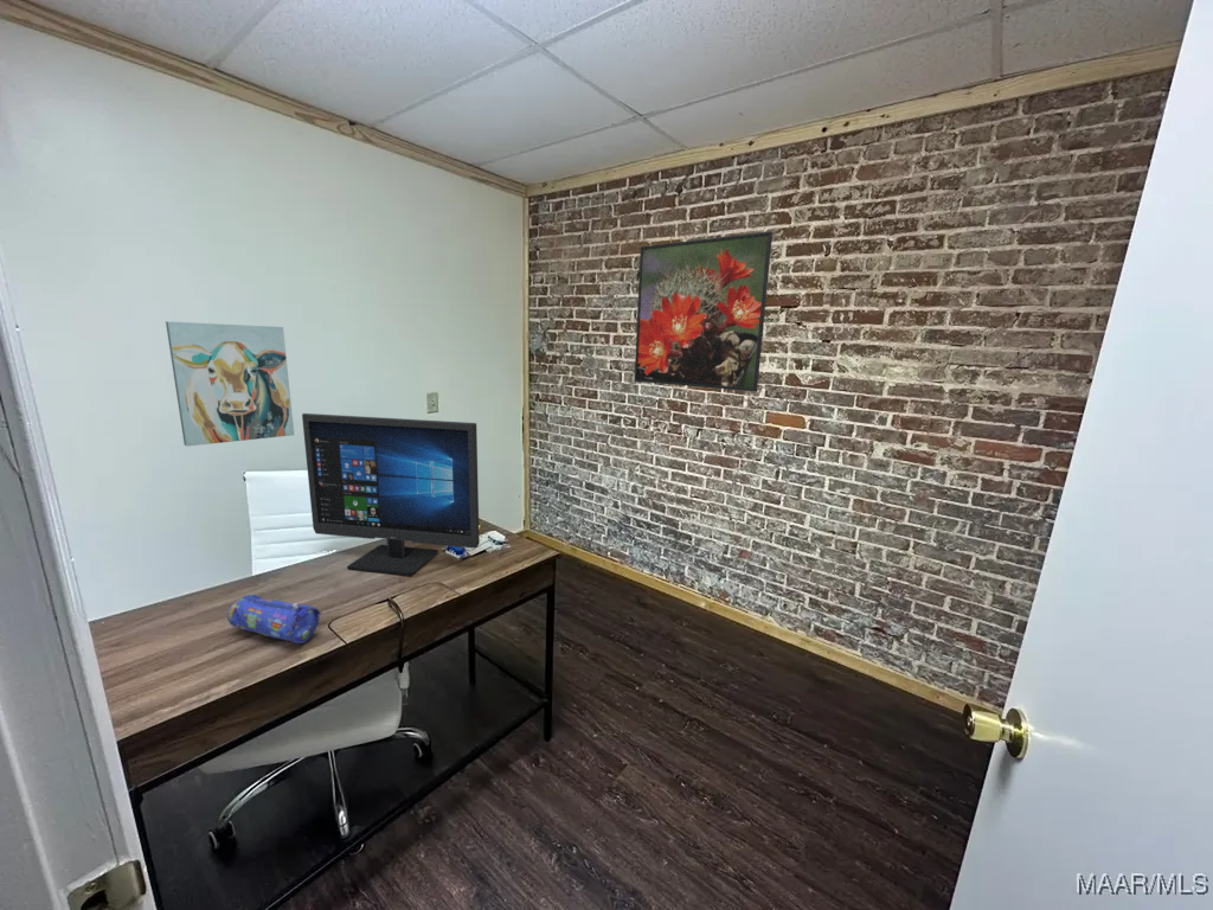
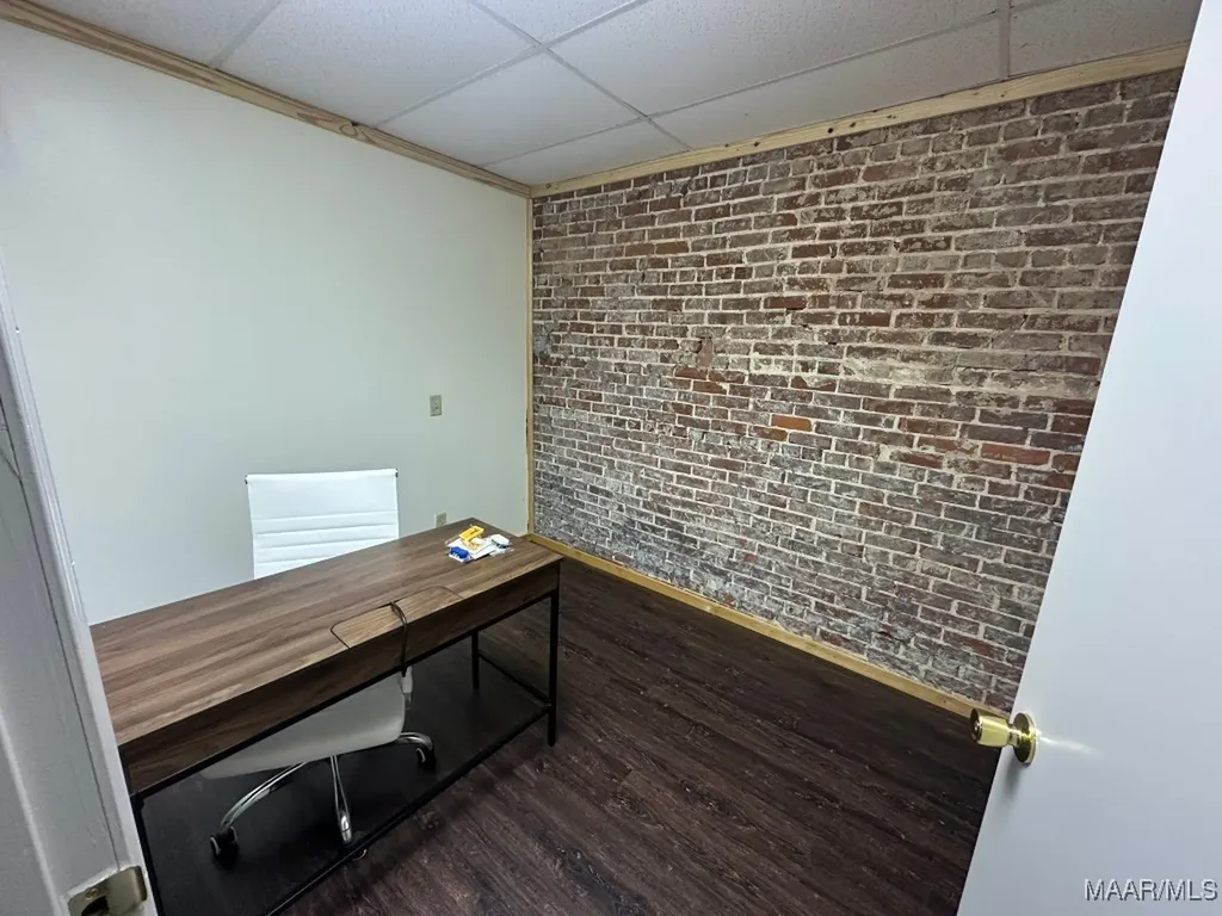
- computer monitor [301,412,481,577]
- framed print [634,230,774,392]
- wall art [165,320,295,448]
- pencil case [226,594,323,645]
